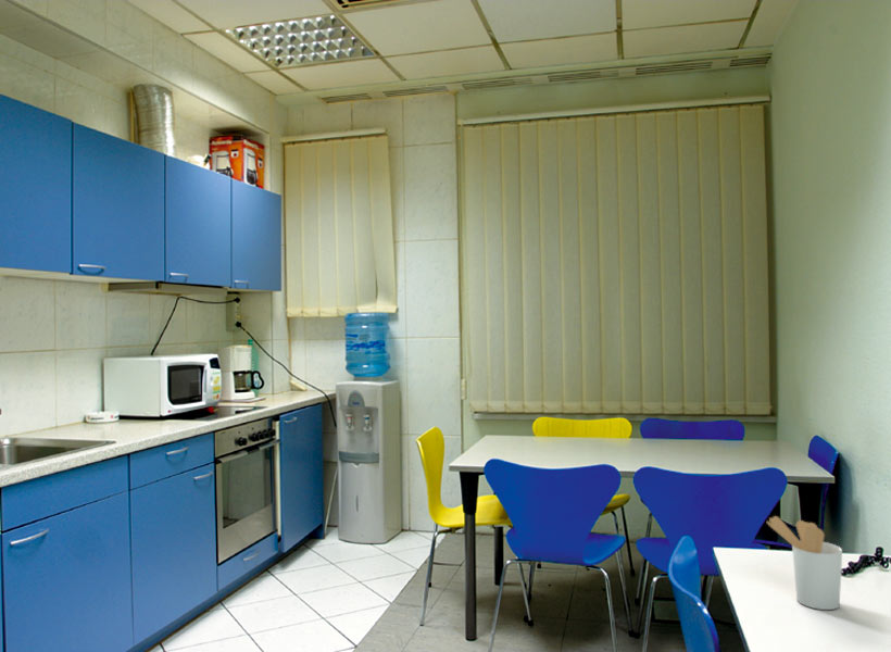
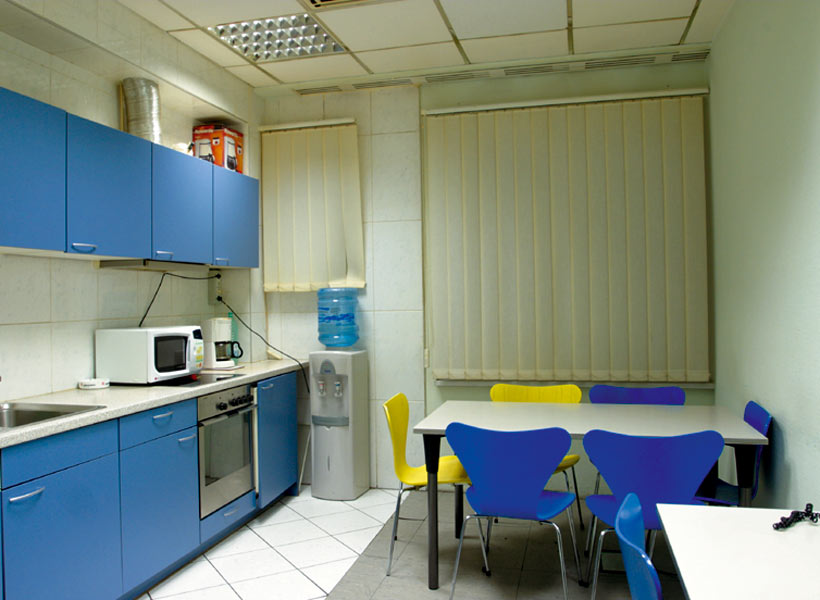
- utensil holder [766,515,843,611]
